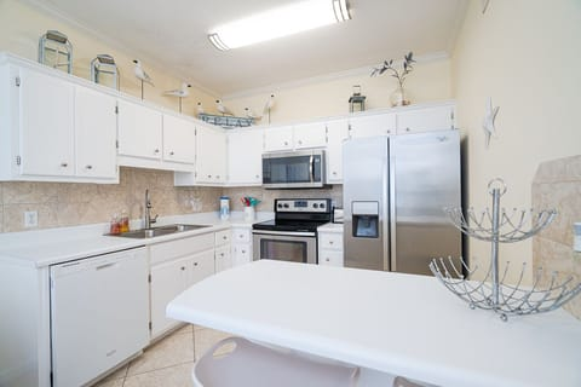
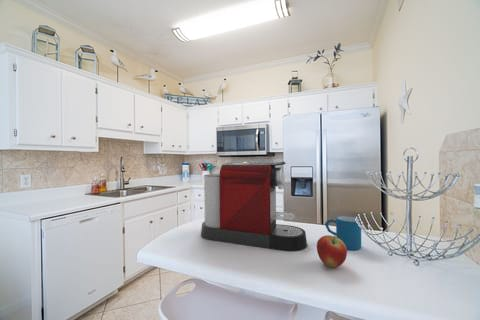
+ apple [316,234,348,268]
+ mug [324,215,362,251]
+ coffee maker [200,161,308,252]
